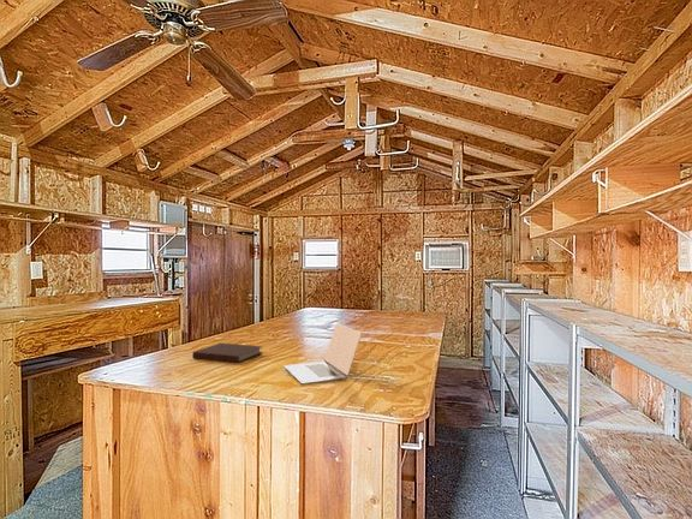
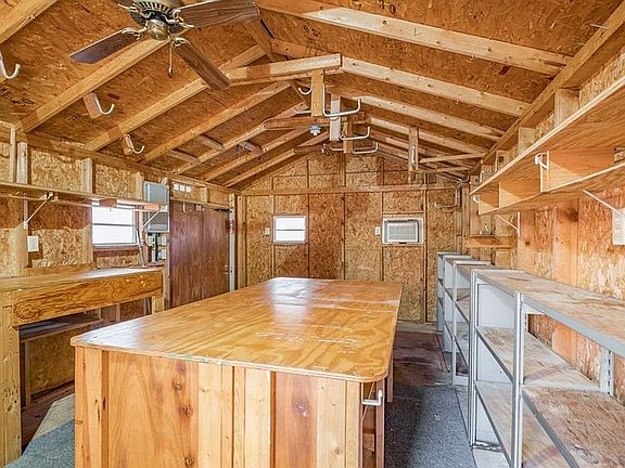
- notebook [191,342,264,364]
- laptop [282,322,363,386]
